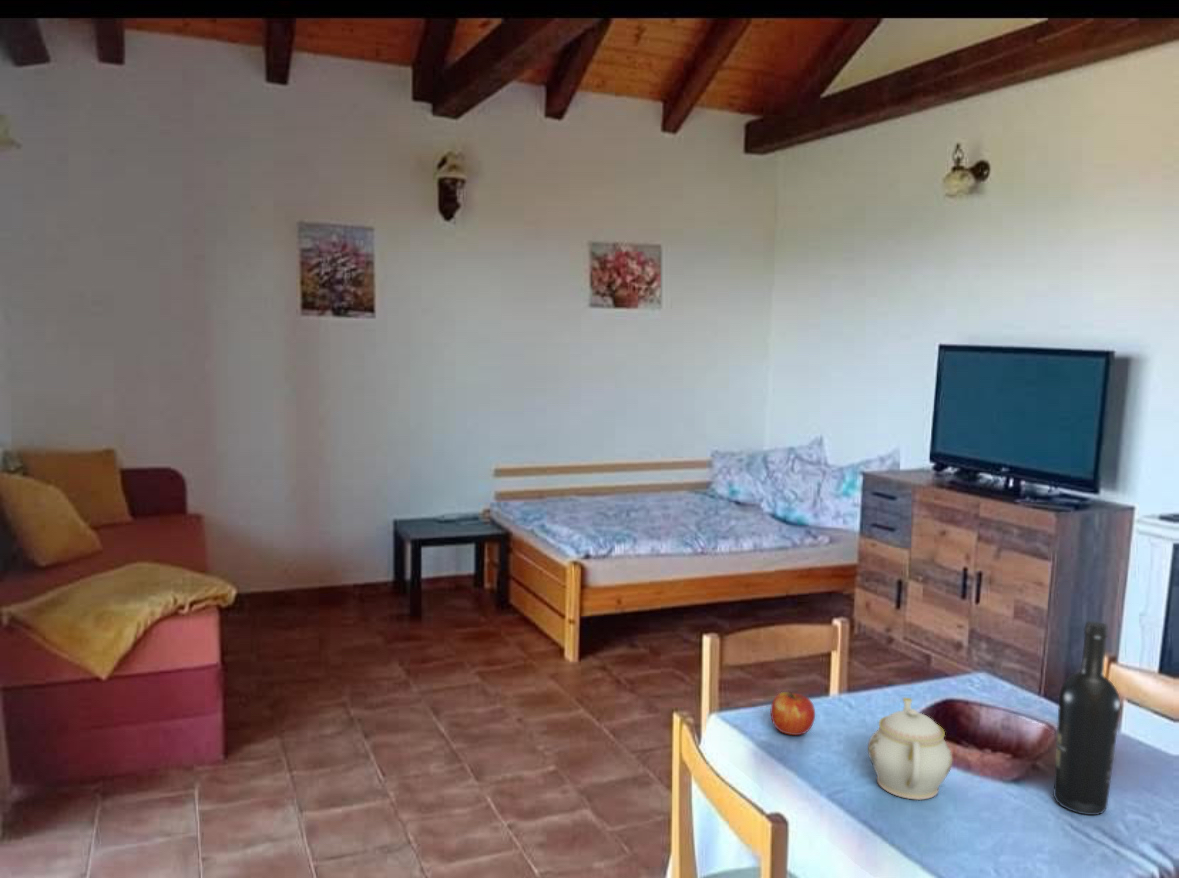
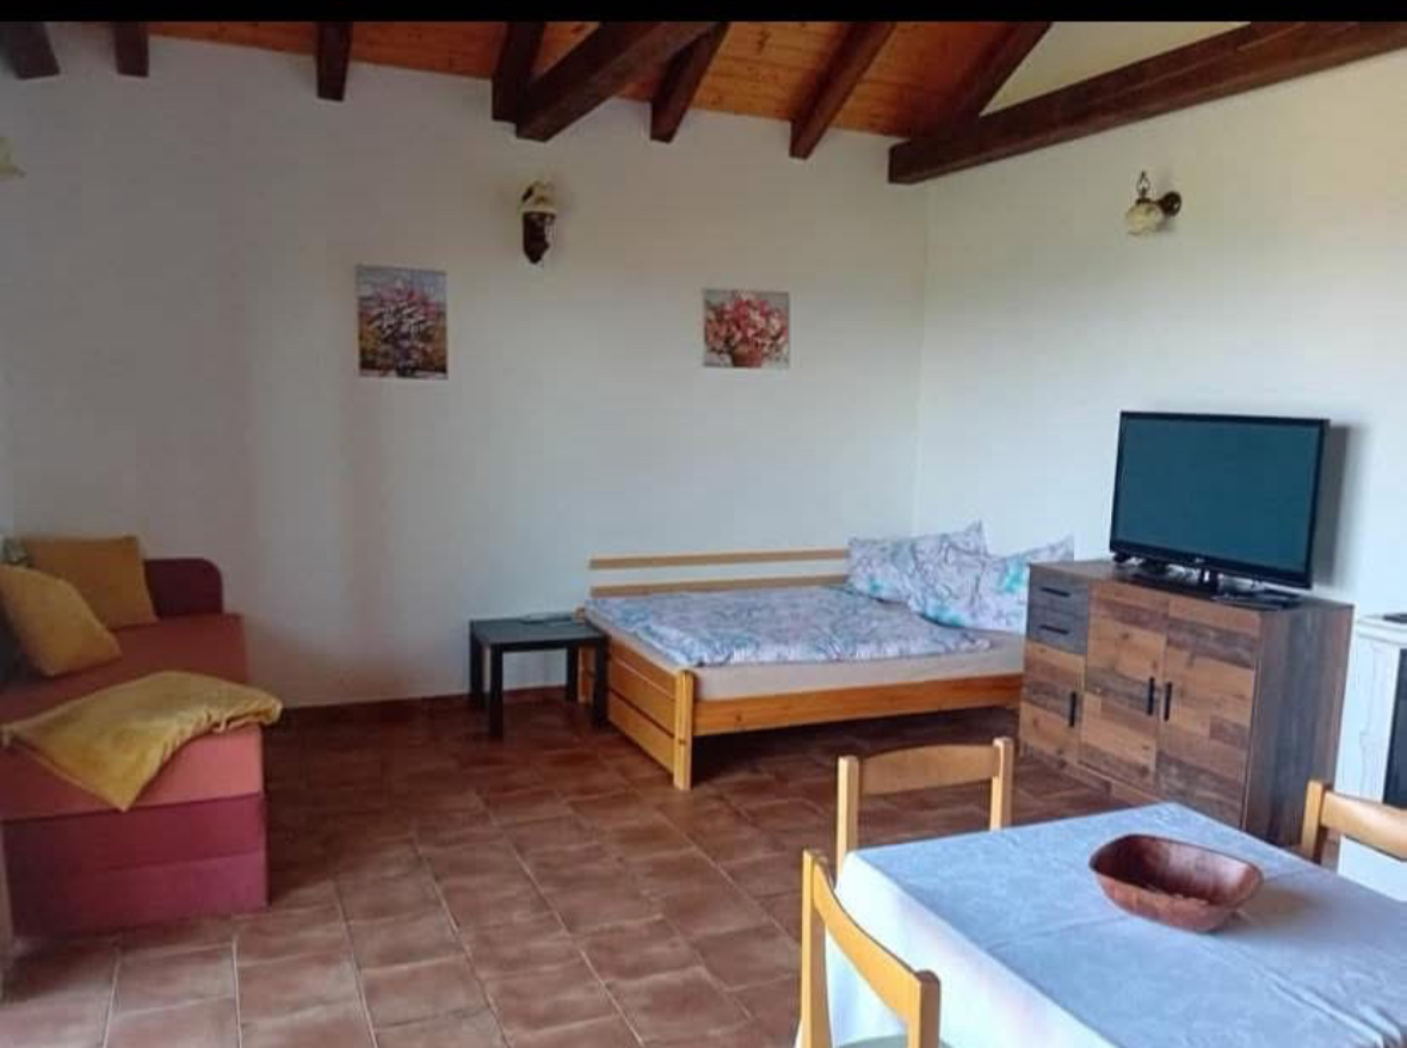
- apple [769,690,816,736]
- wine bottle [1052,620,1121,816]
- teapot [867,697,953,801]
